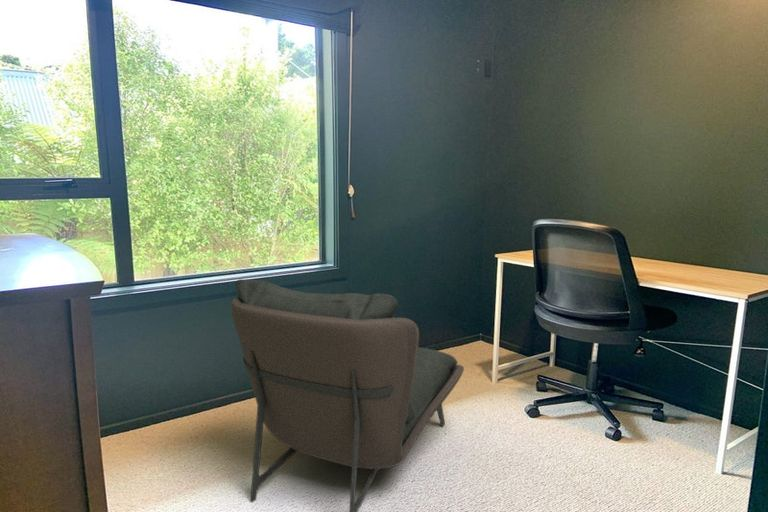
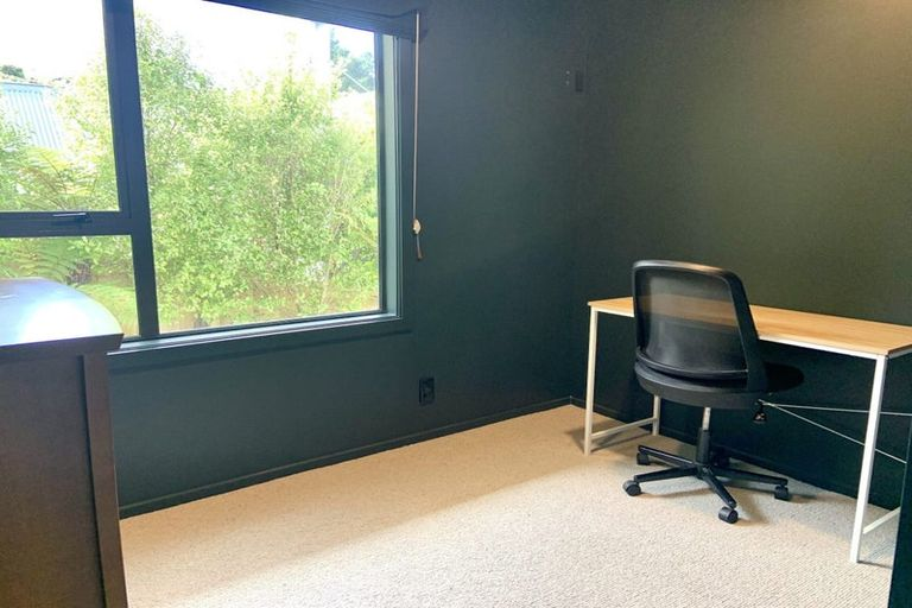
- armless chair [230,278,465,512]
